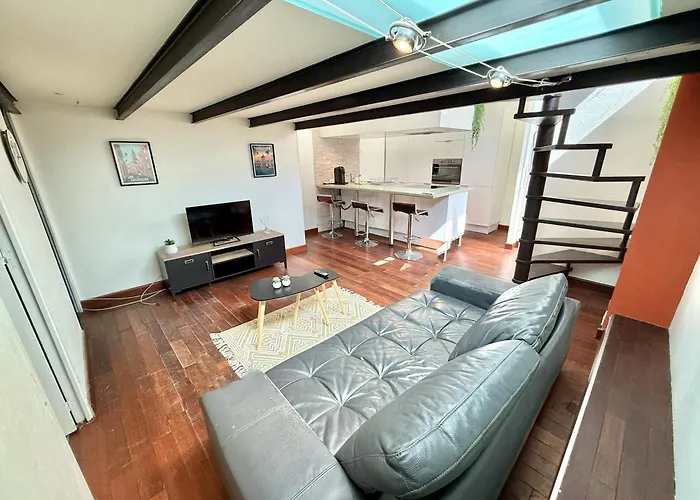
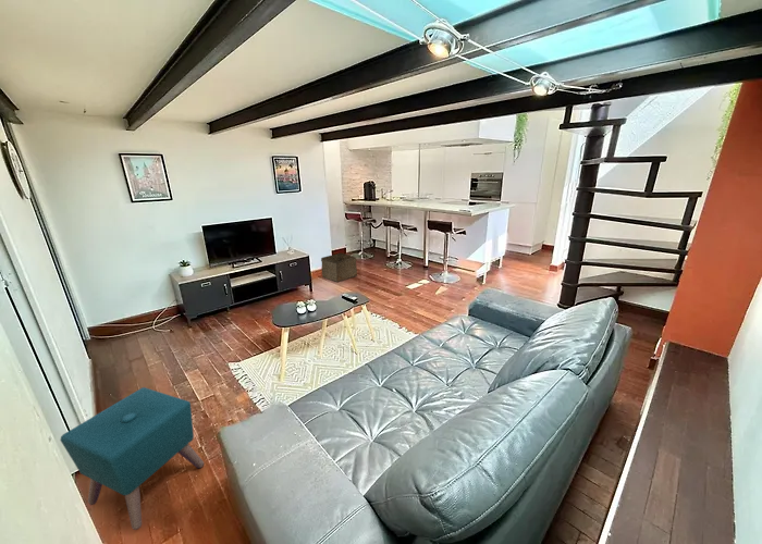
+ storage bin [320,252,358,283]
+ ottoman [59,386,205,531]
